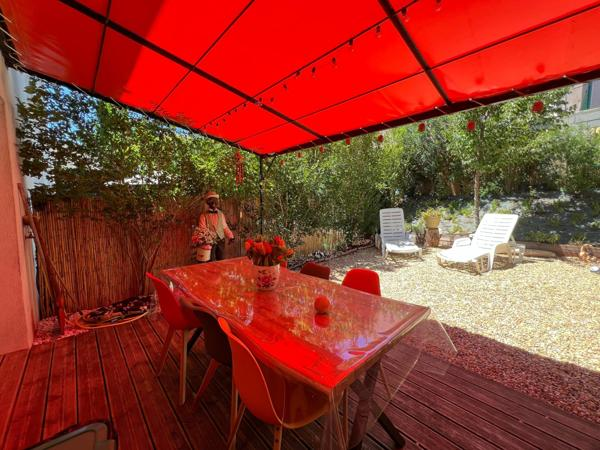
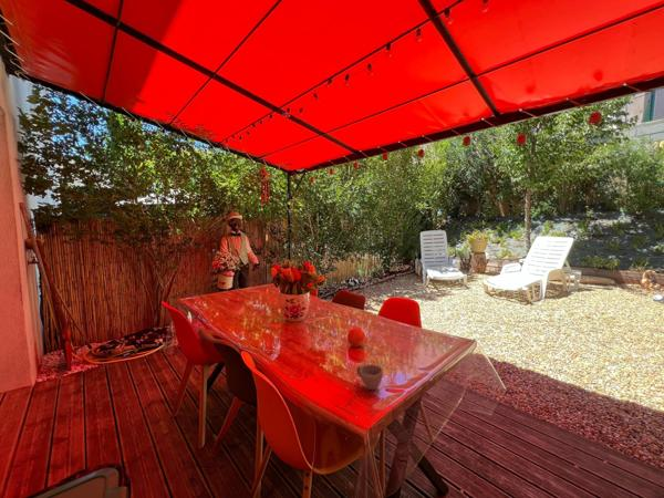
+ cup [355,363,384,391]
